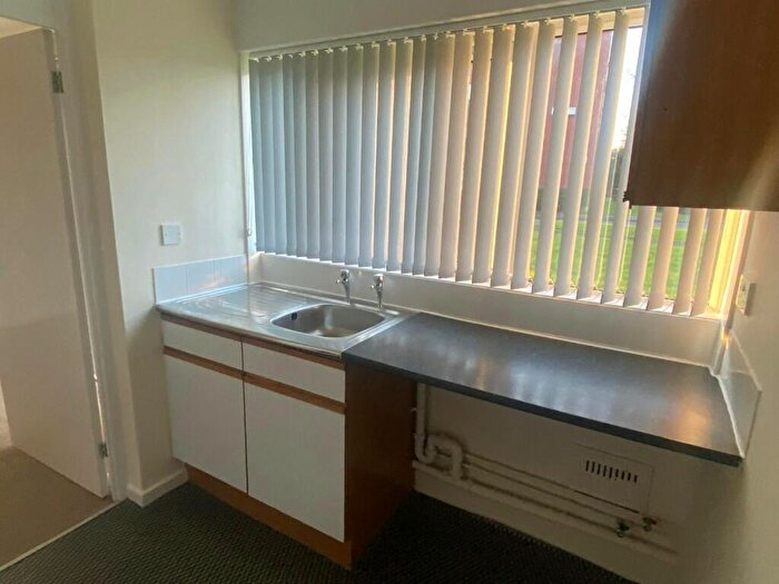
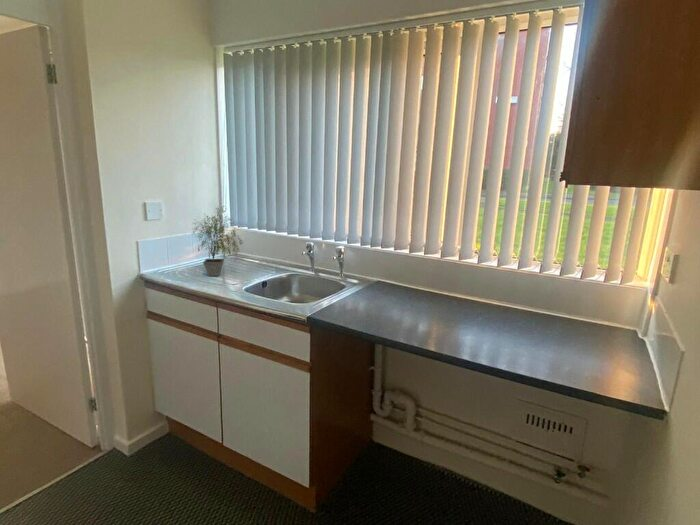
+ potted plant [188,207,244,277]
